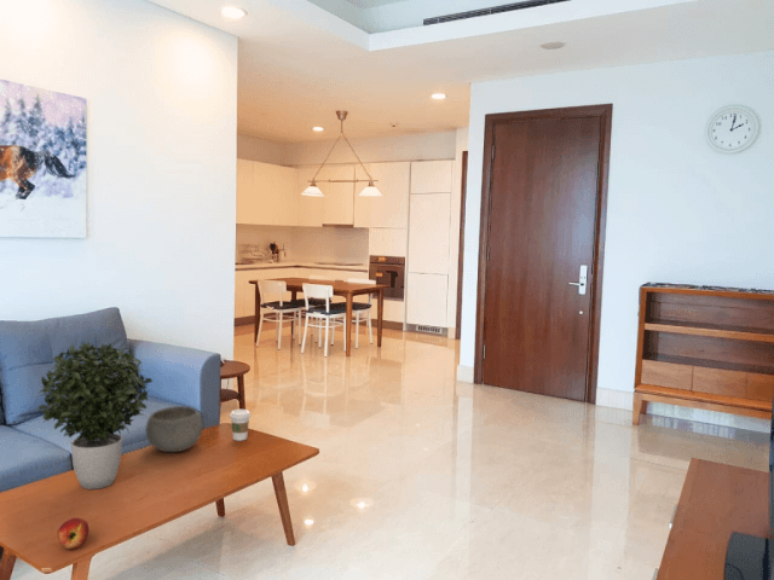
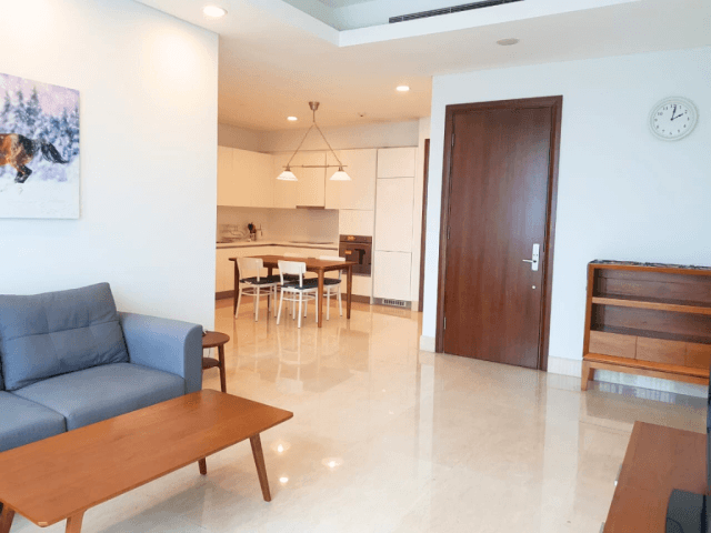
- apple [56,516,89,550]
- potted plant [37,341,154,491]
- coffee cup [229,408,252,442]
- bowl [144,405,204,453]
